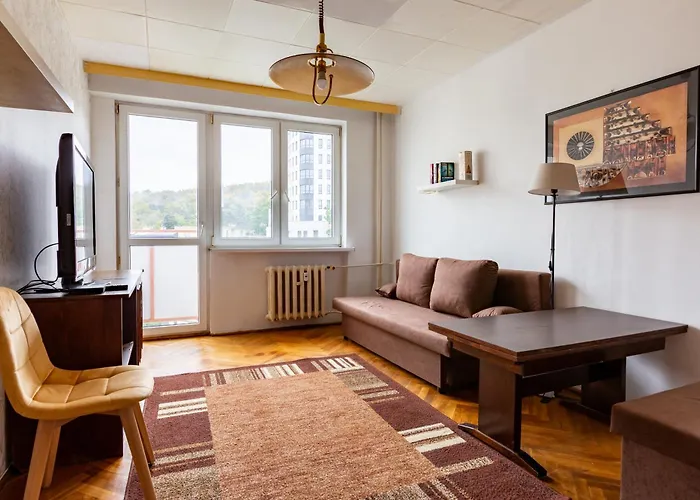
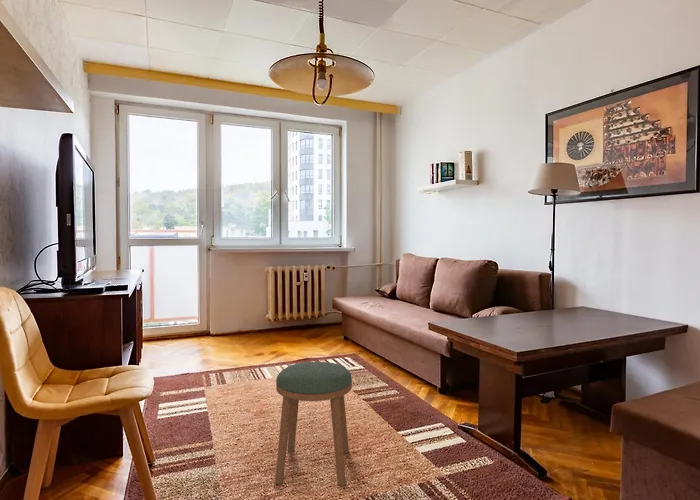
+ stool [274,361,353,487]
